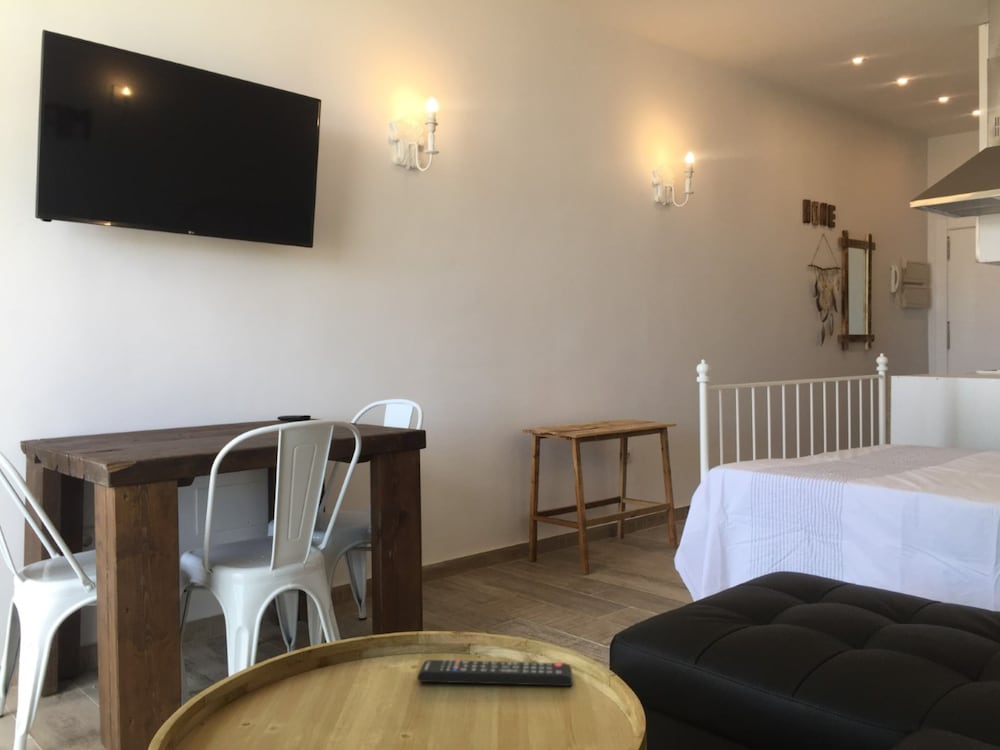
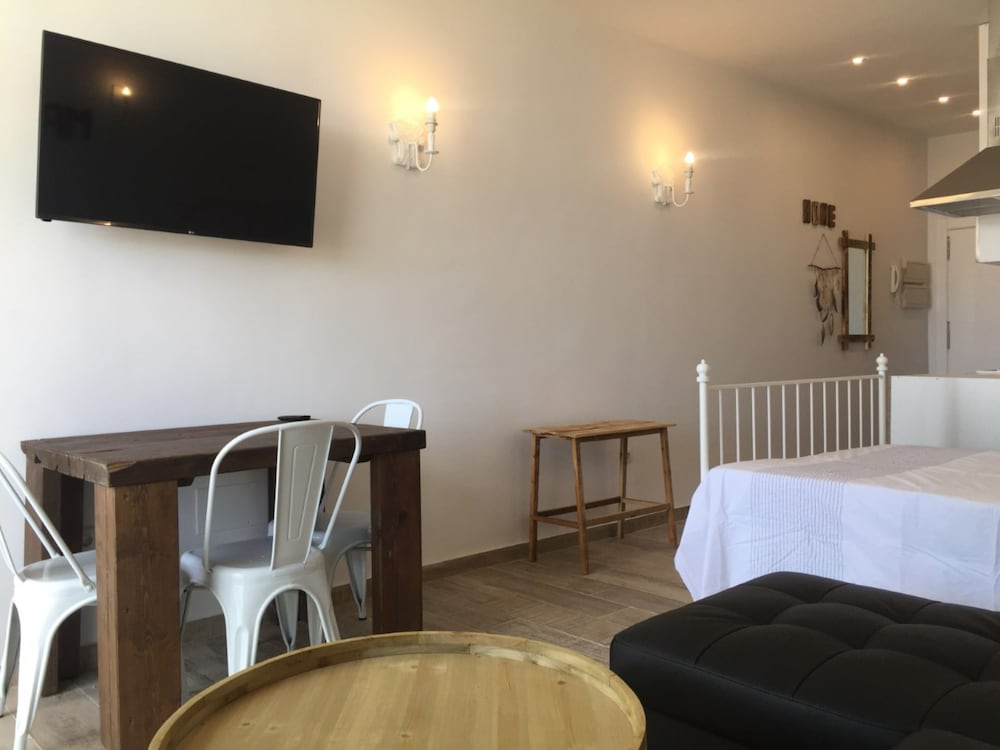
- remote control [416,659,574,687]
